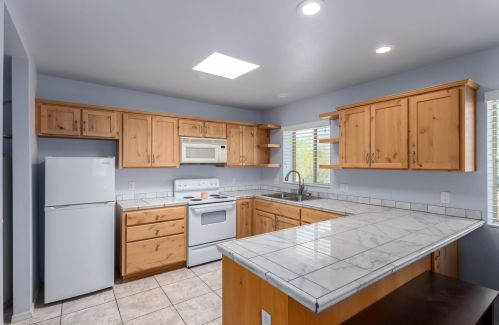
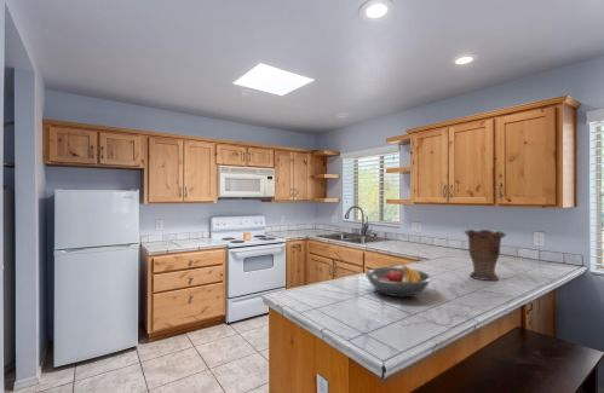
+ fruit bowl [364,264,432,297]
+ vase [464,229,507,282]
